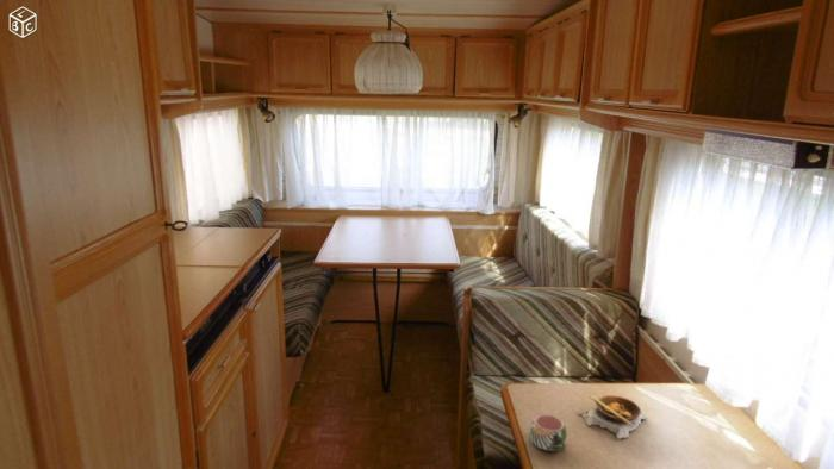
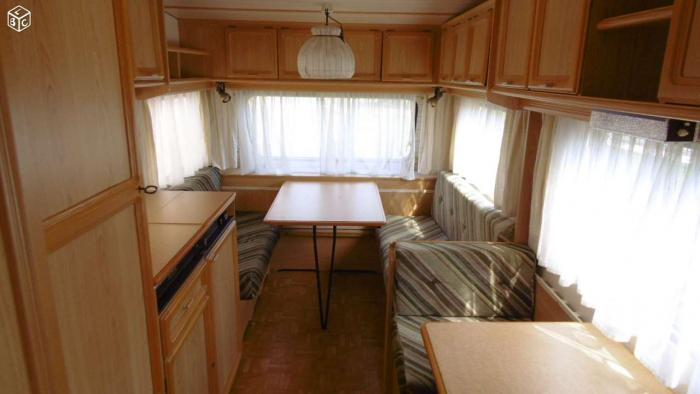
- soup bowl [575,394,649,440]
- mug [528,413,568,454]
